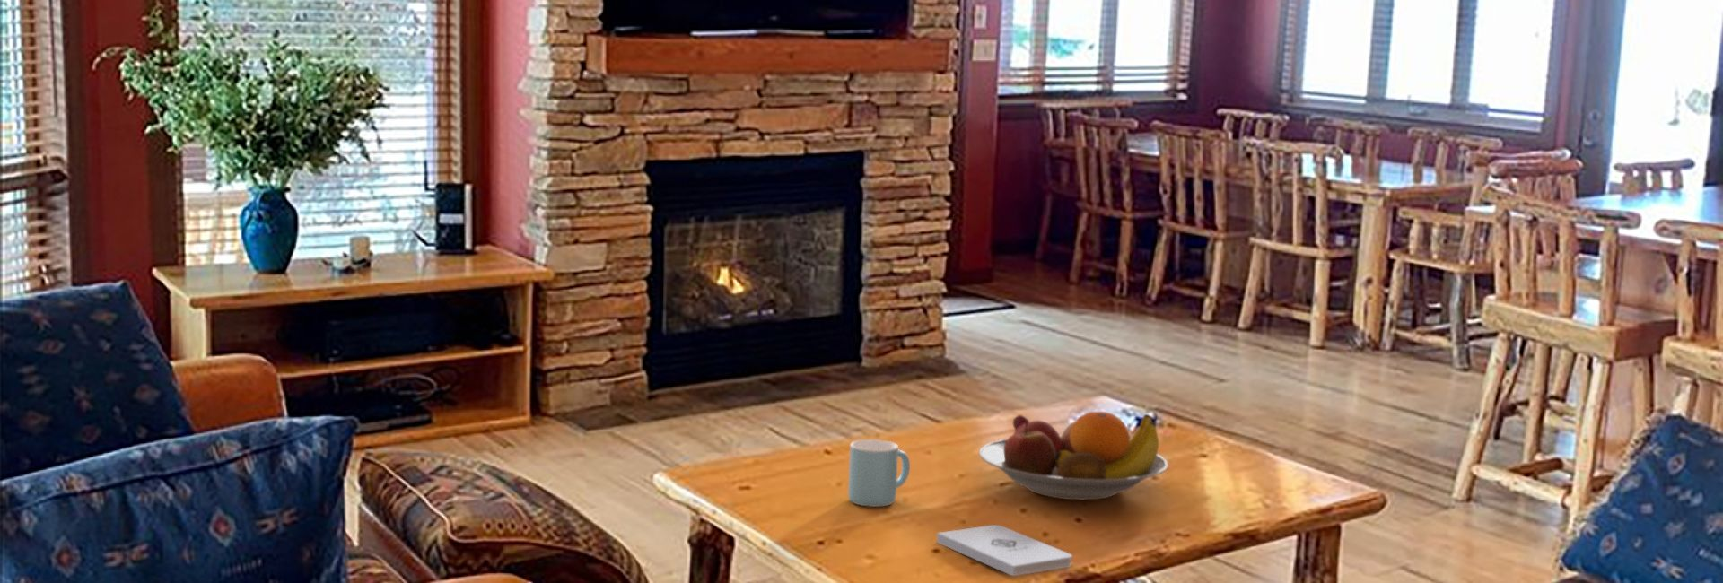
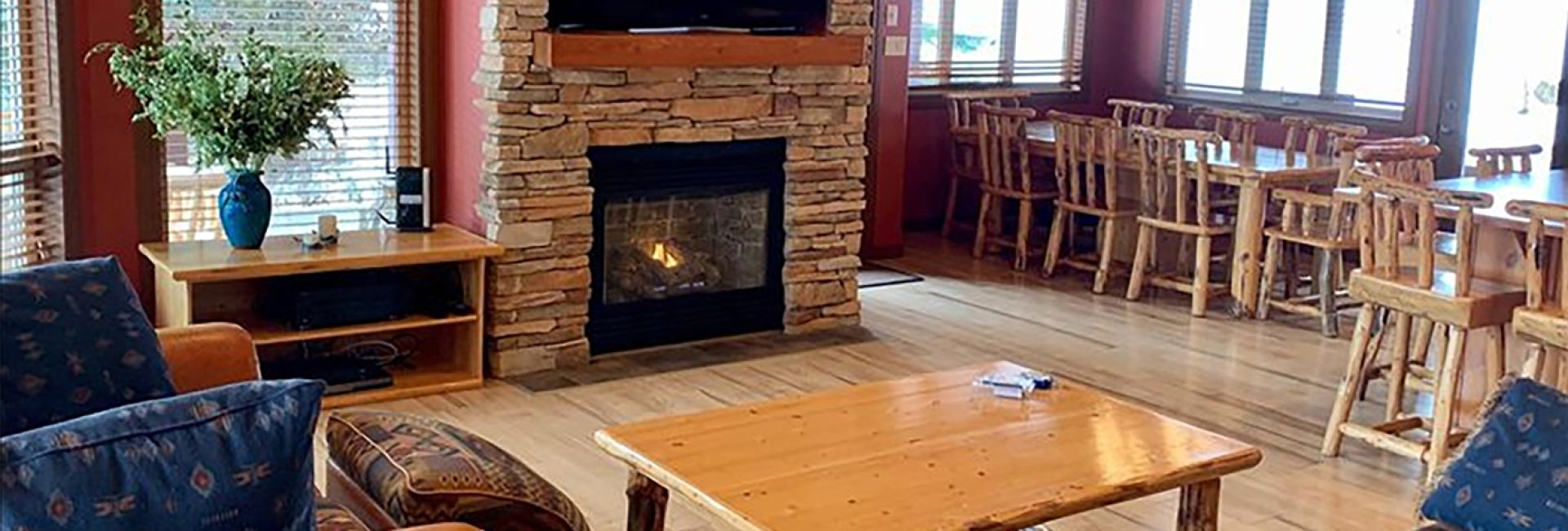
- notepad [936,524,1074,576]
- fruit bowl [978,411,1168,501]
- mug [847,438,911,507]
